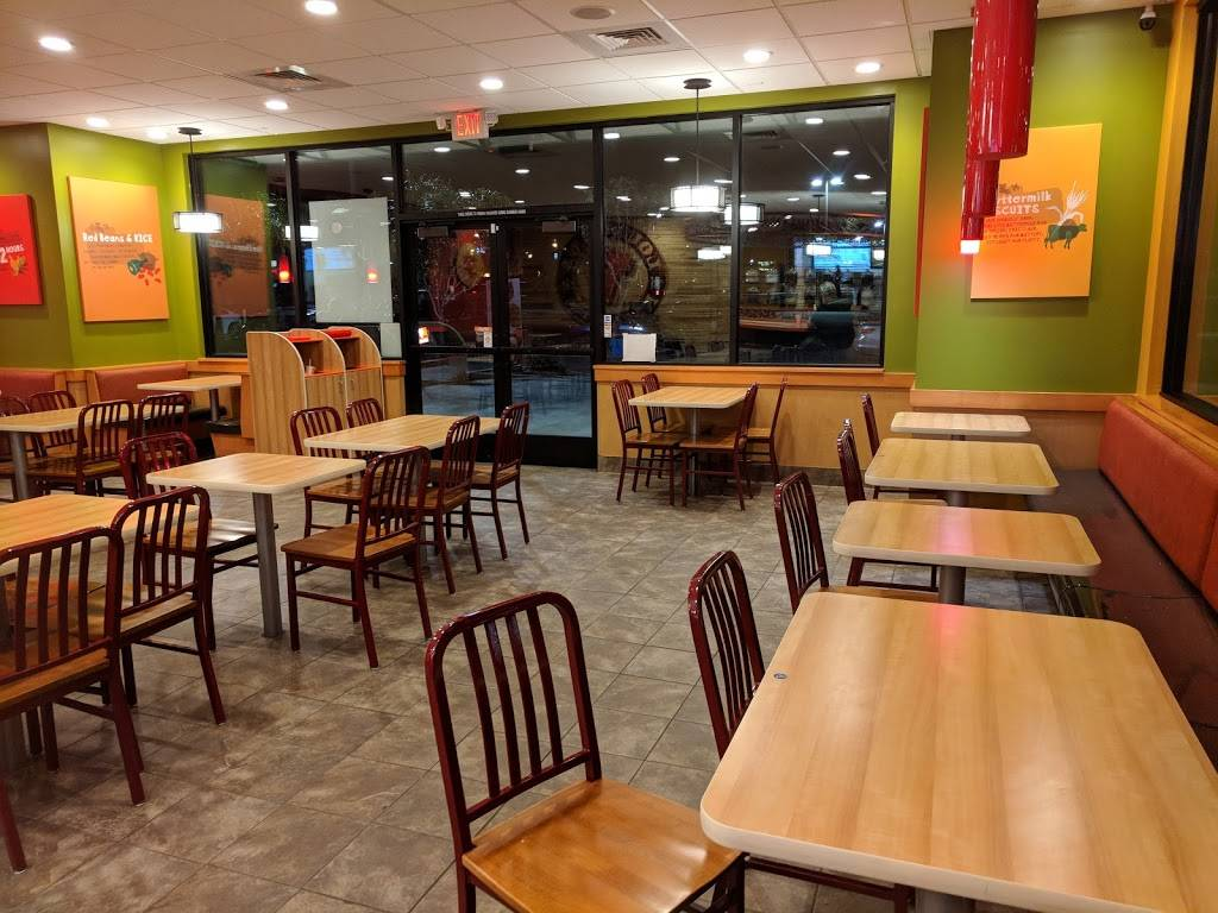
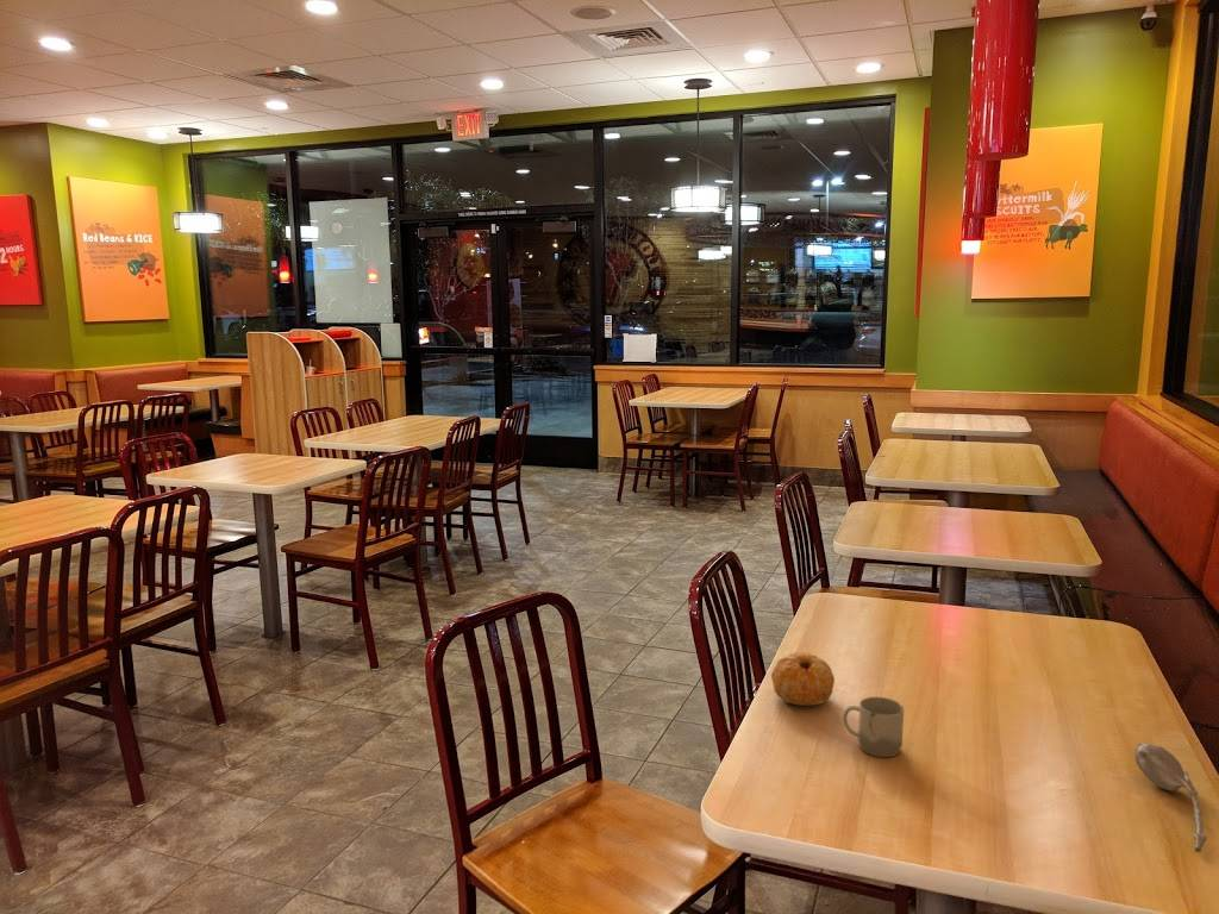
+ fruit [770,651,836,707]
+ cup [842,696,905,758]
+ spoon [1133,743,1208,853]
